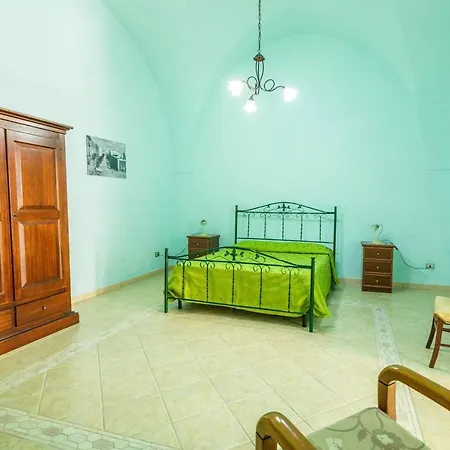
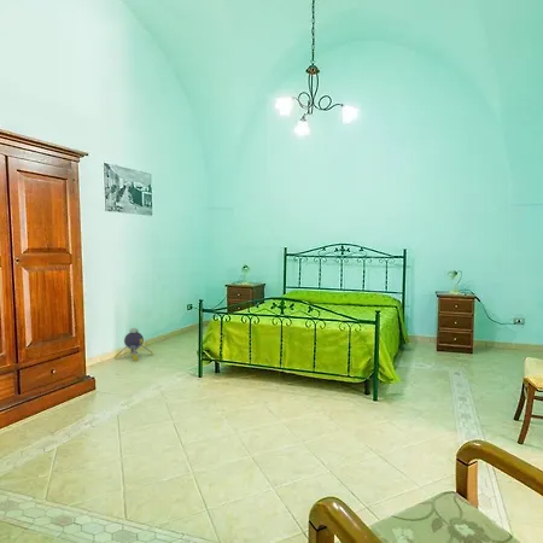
+ plush toy [113,327,154,362]
